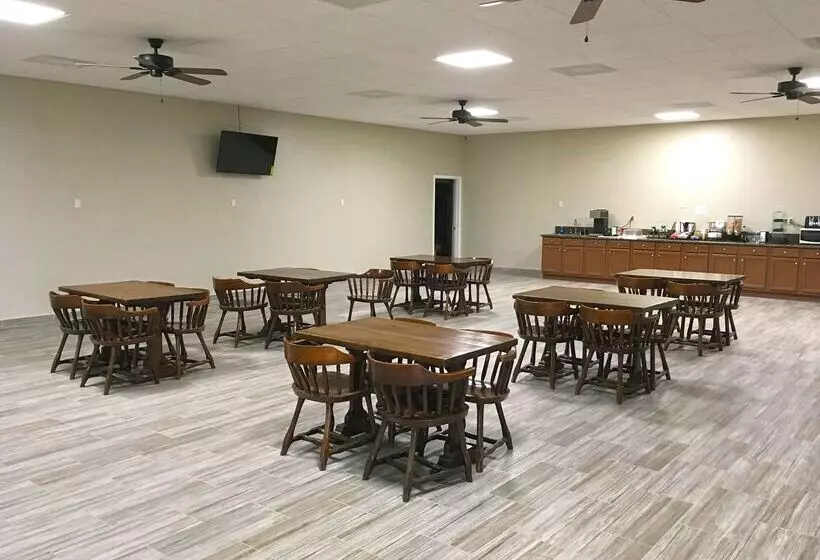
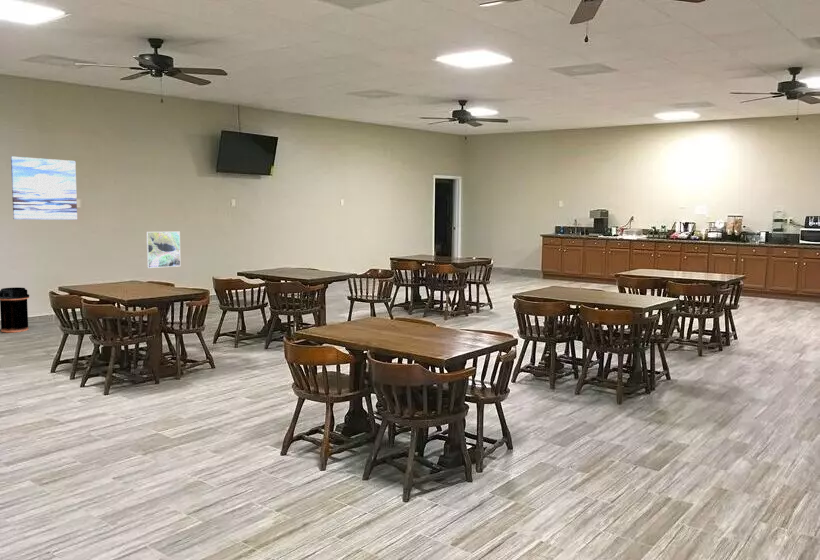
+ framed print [145,231,181,269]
+ wall art [10,156,78,221]
+ trash can [0,287,30,333]
